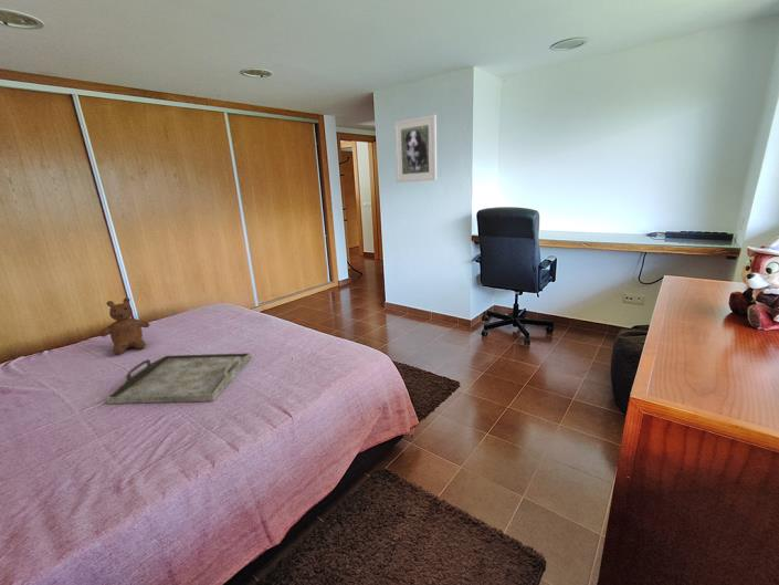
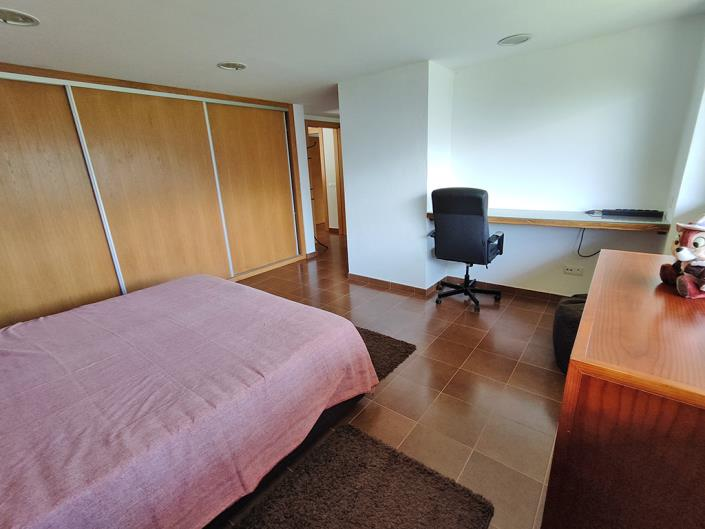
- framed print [393,114,438,184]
- teddy bear [99,297,150,356]
- serving tray [106,352,252,405]
